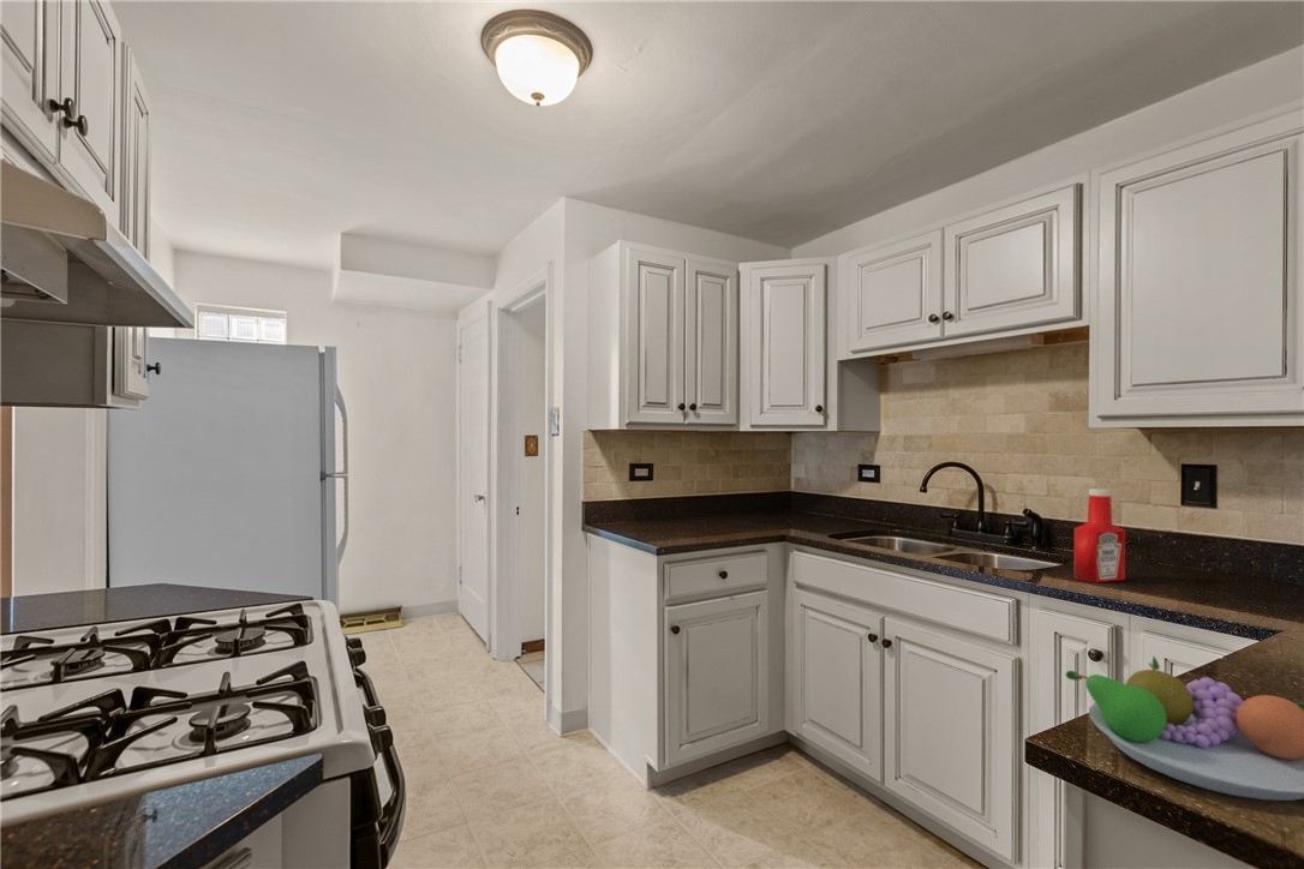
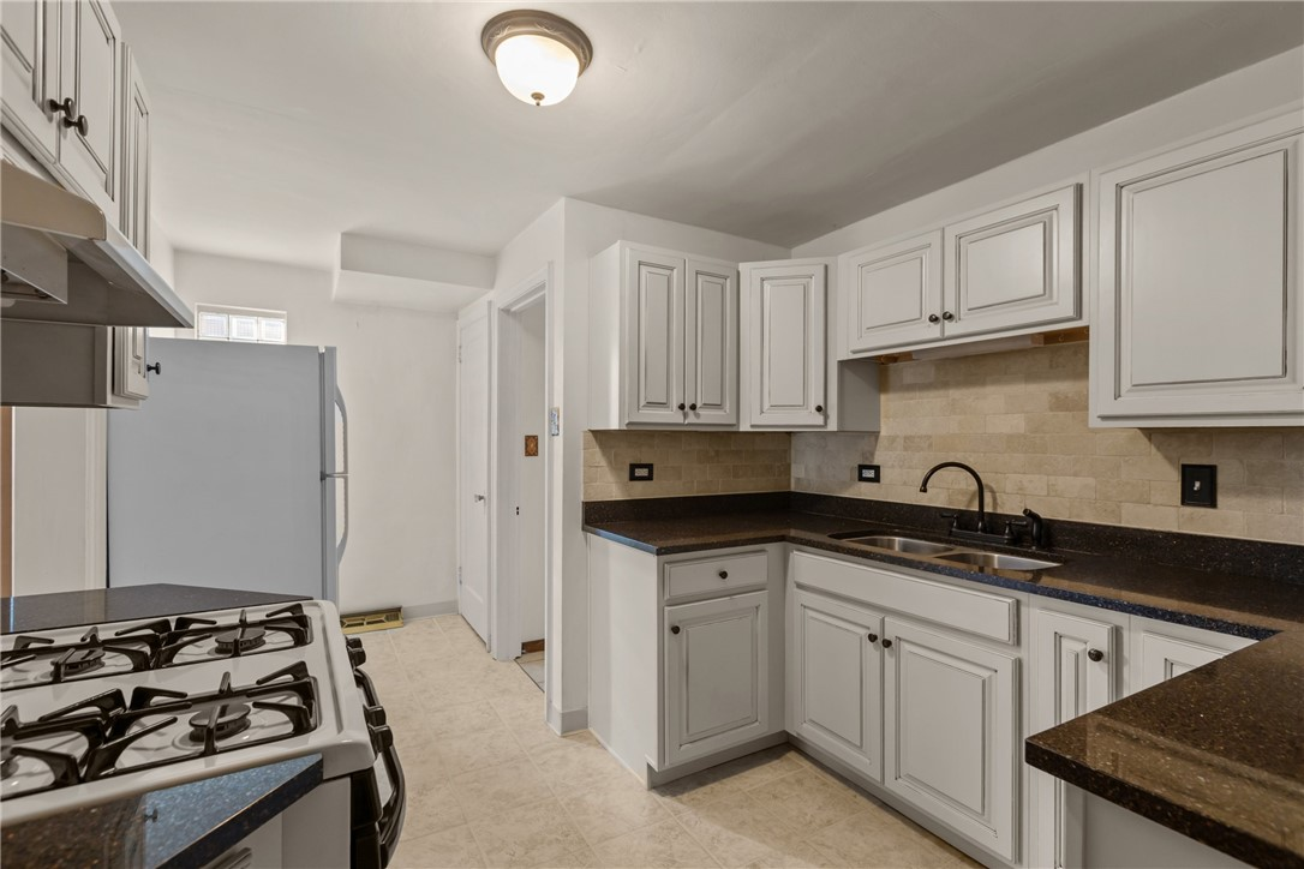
- fruit bowl [1065,655,1304,802]
- soap bottle [1073,487,1126,583]
